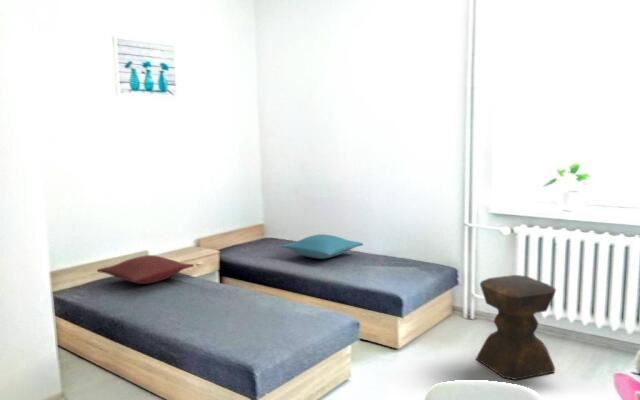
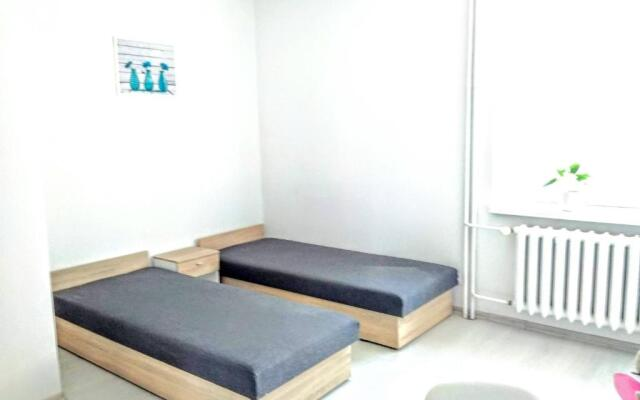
- stool [475,274,557,381]
- pillow [96,254,195,285]
- pillow [280,233,364,260]
